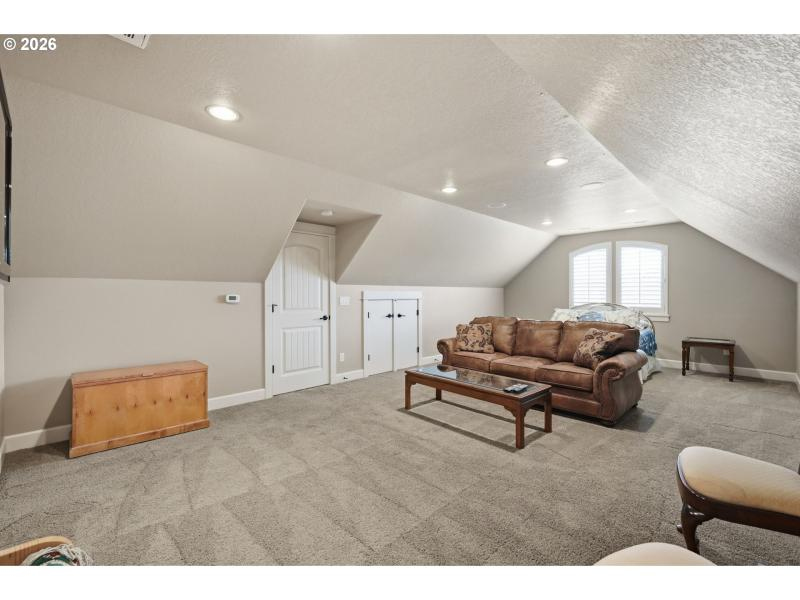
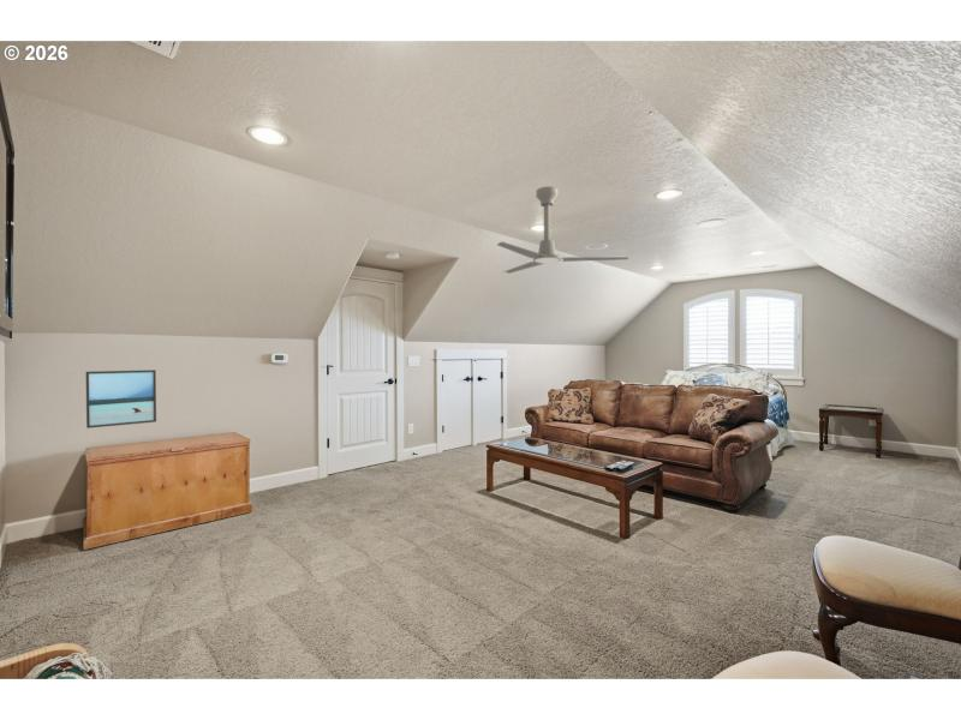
+ ceiling fan [496,186,629,275]
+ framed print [84,368,157,430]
